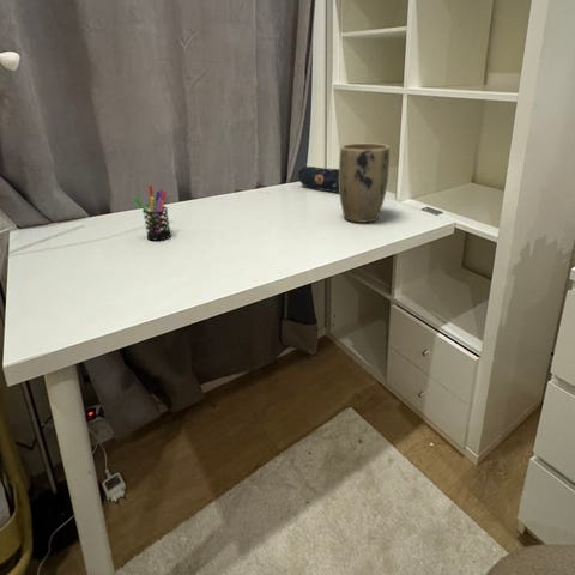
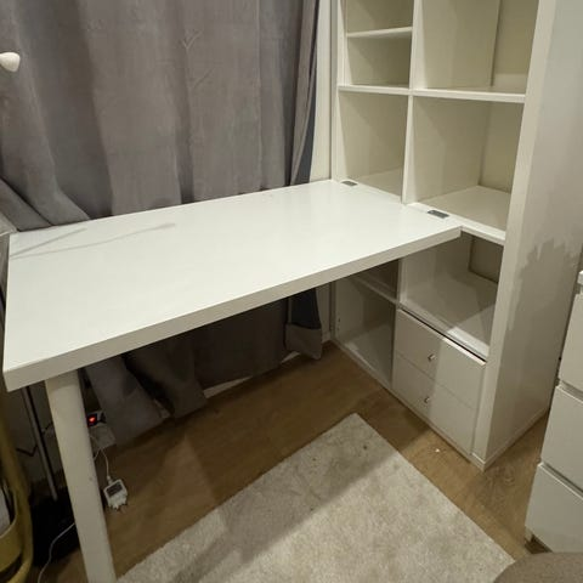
- pencil case [297,165,340,194]
- plant pot [338,143,391,224]
- pen holder [133,184,172,241]
